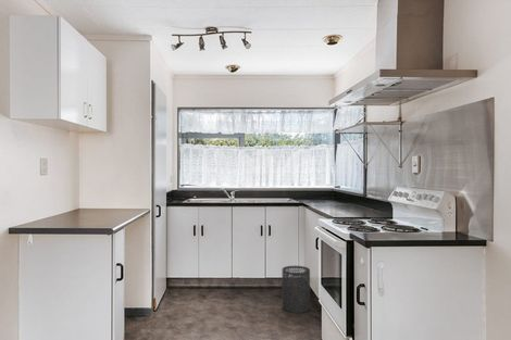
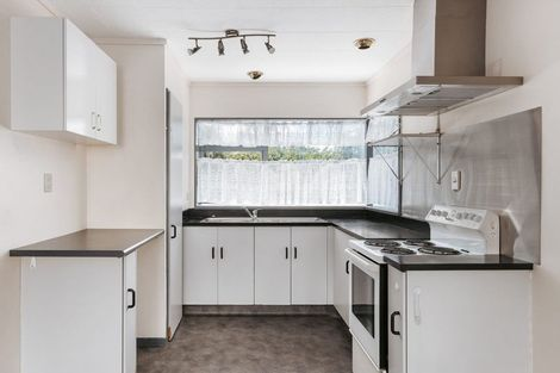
- trash can [281,265,311,314]
